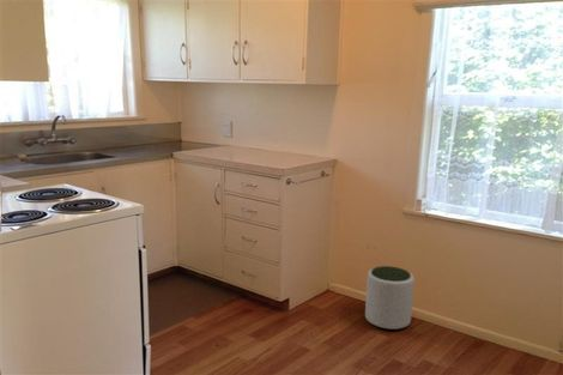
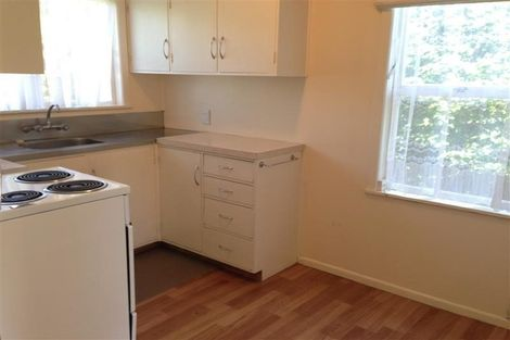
- plant pot [364,265,416,331]
